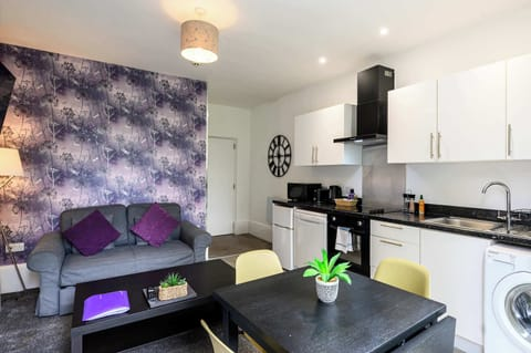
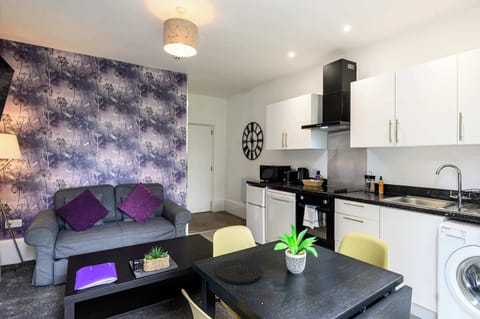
+ plate [215,259,263,285]
